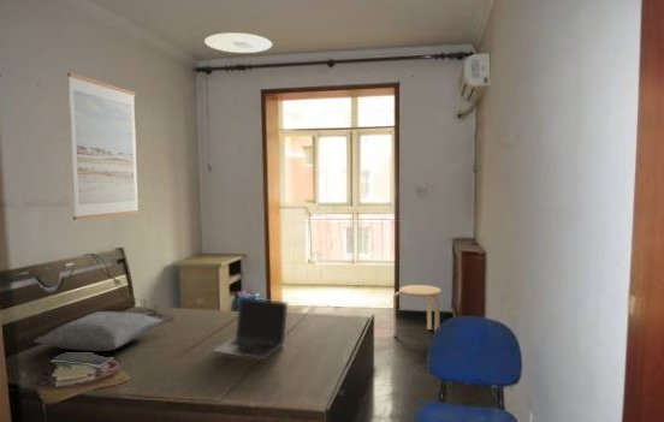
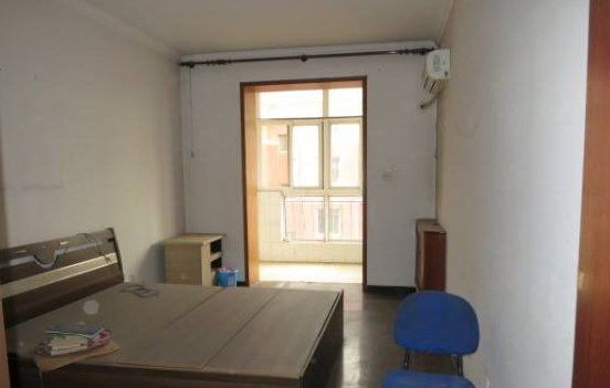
- ceiling light [203,31,273,54]
- laptop [211,296,289,361]
- pillow [32,310,165,352]
- wall art [66,72,140,221]
- stool [392,284,443,338]
